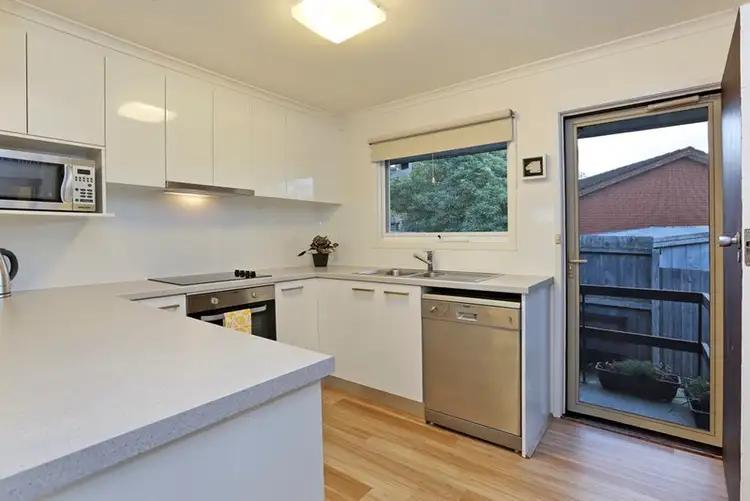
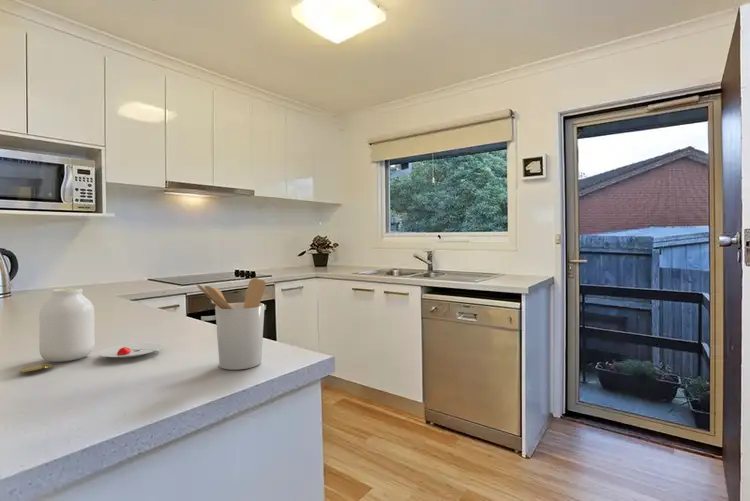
+ jar [18,287,163,374]
+ utensil holder [194,277,267,371]
